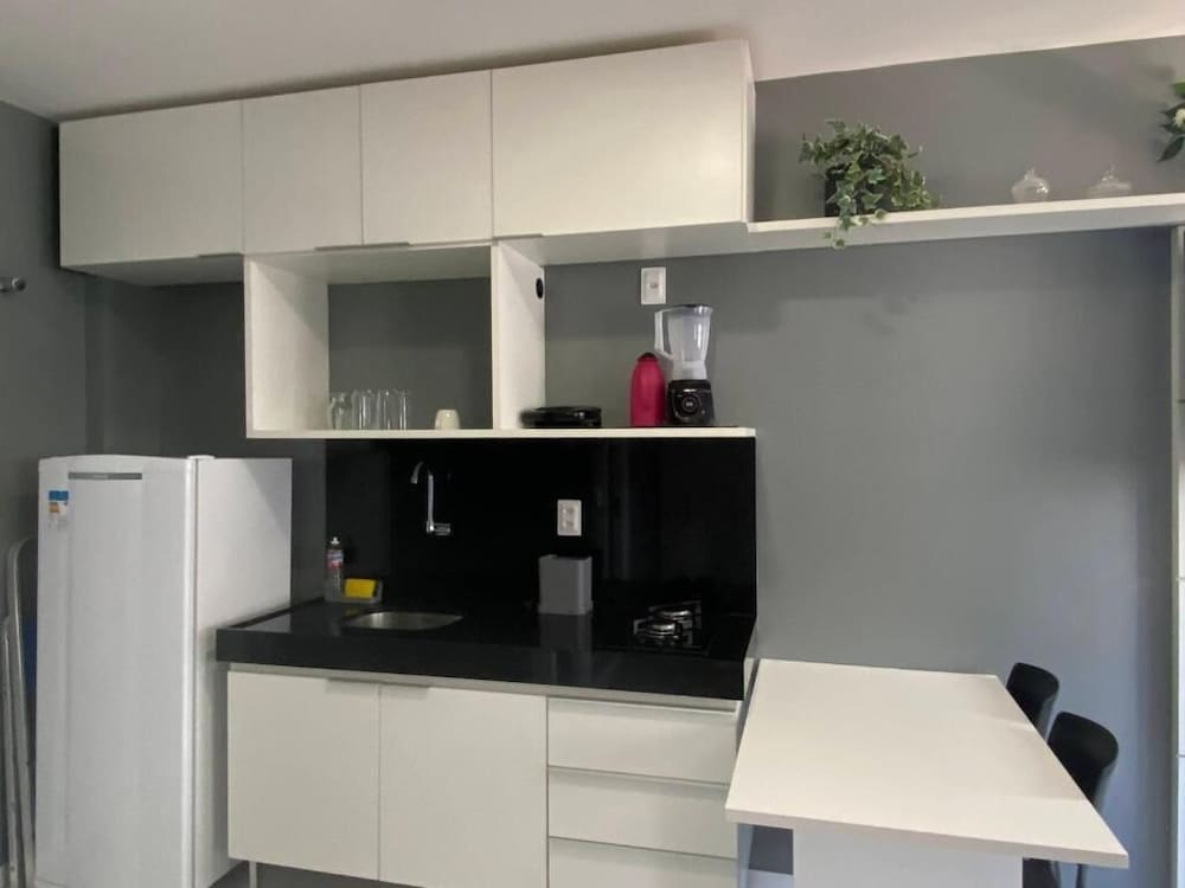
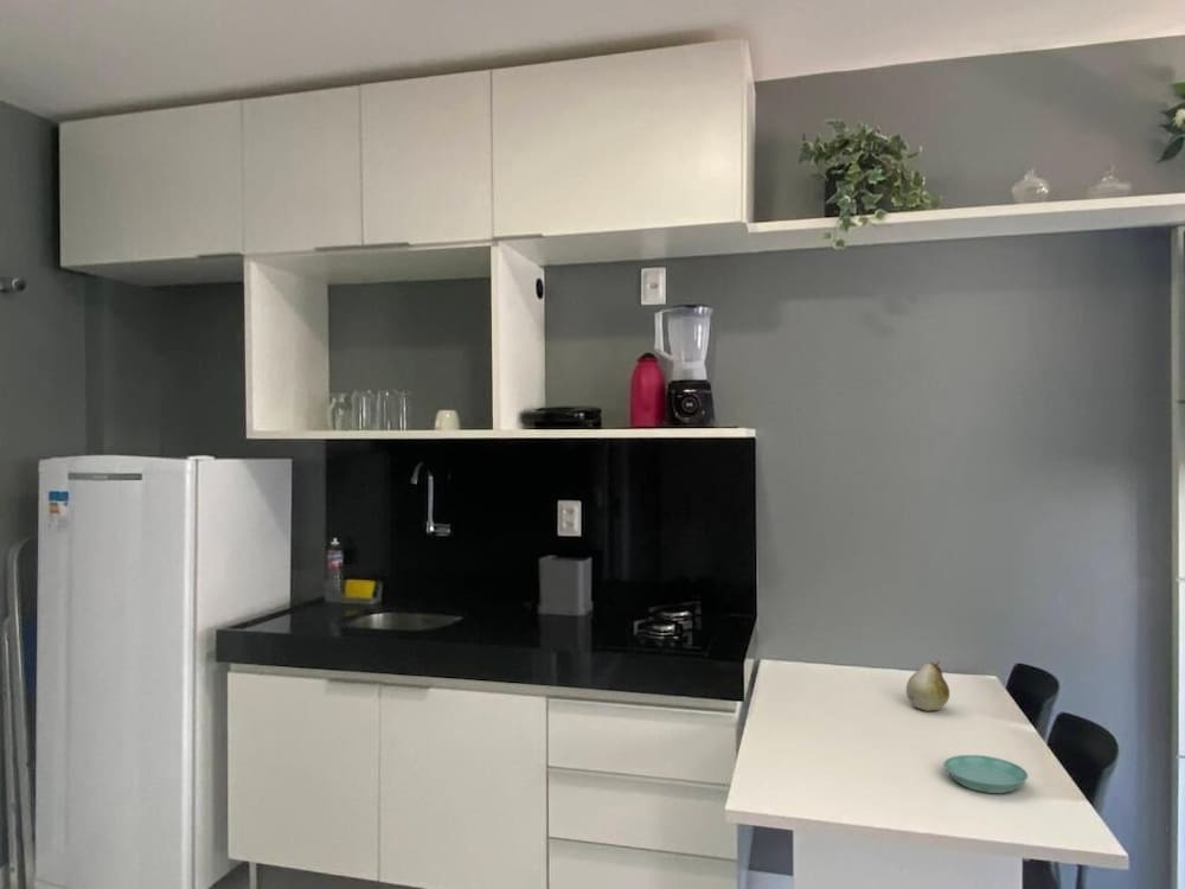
+ saucer [943,754,1030,794]
+ fruit [905,659,950,712]
